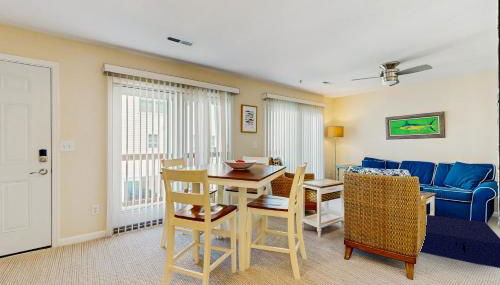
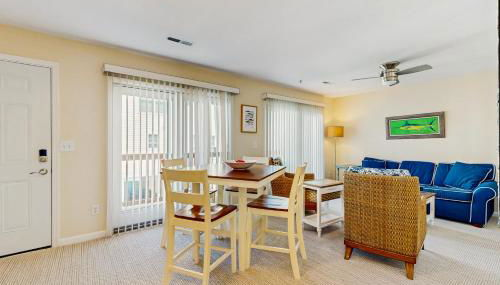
- ottoman [419,214,500,269]
